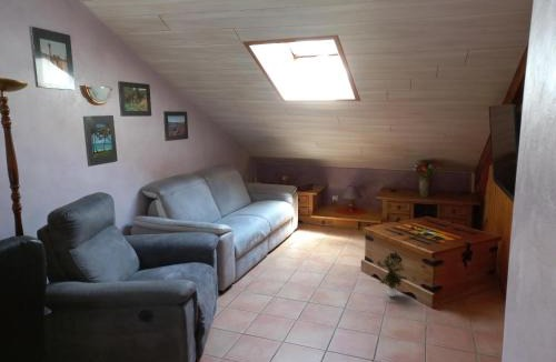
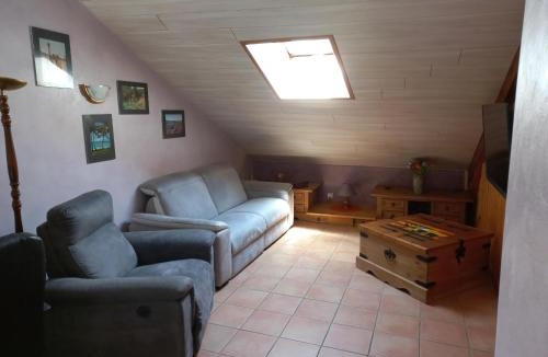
- potted plant [376,252,409,298]
